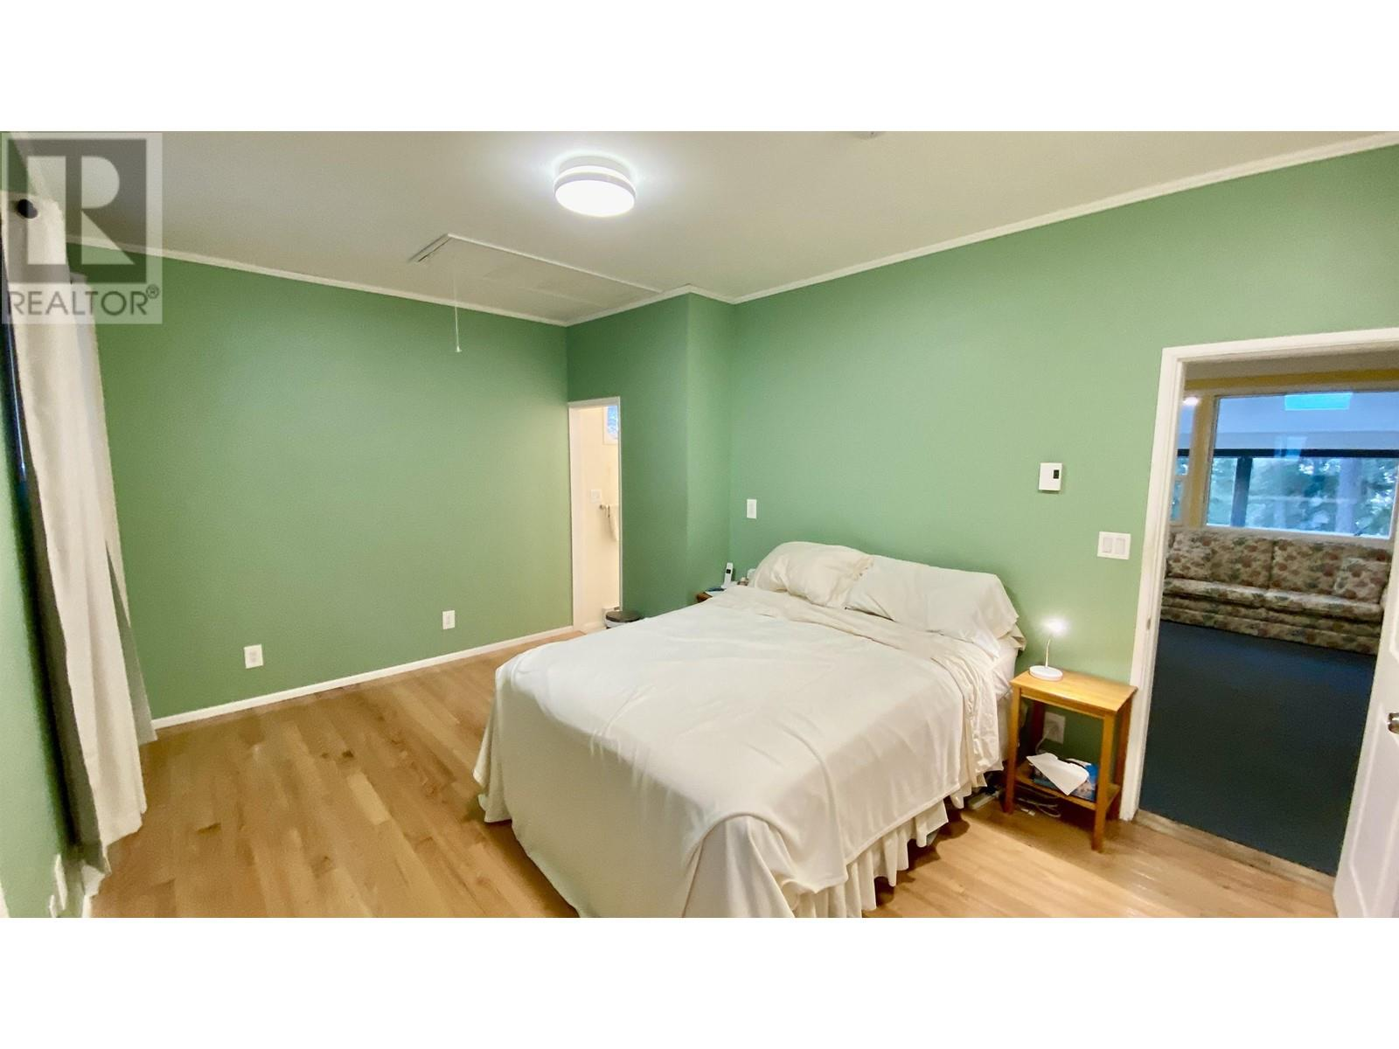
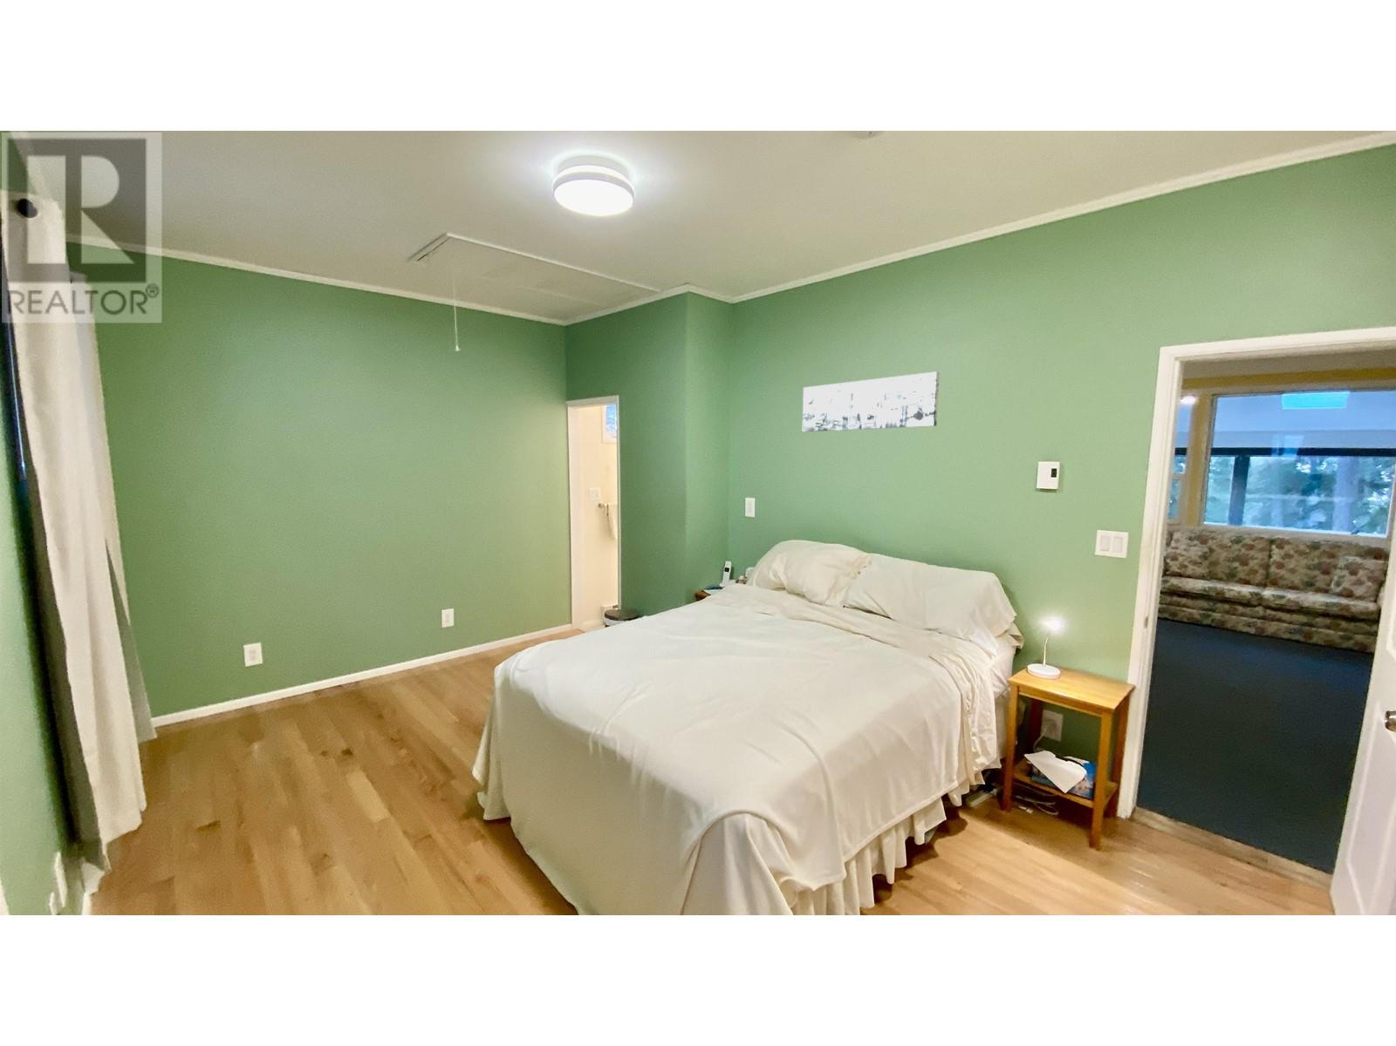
+ wall art [801,370,941,433]
